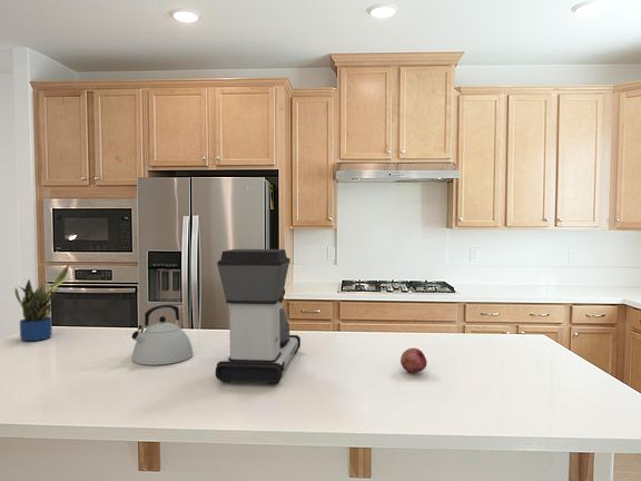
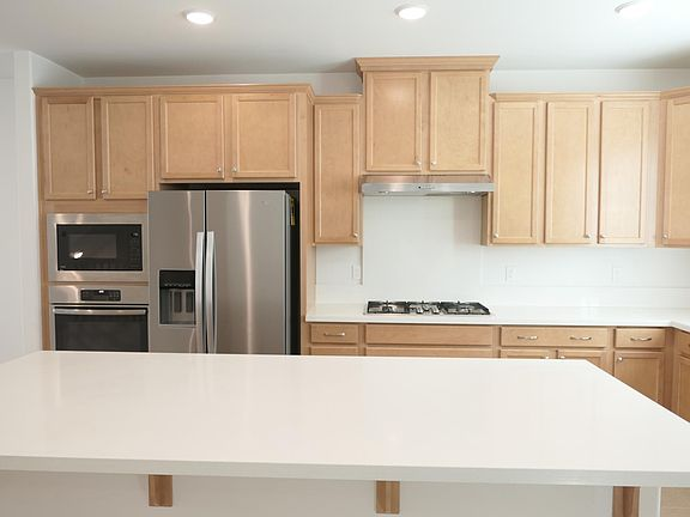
- coffee maker [215,248,302,385]
- kettle [131,304,194,366]
- potted plant [13,263,71,342]
- fruit [400,347,427,374]
